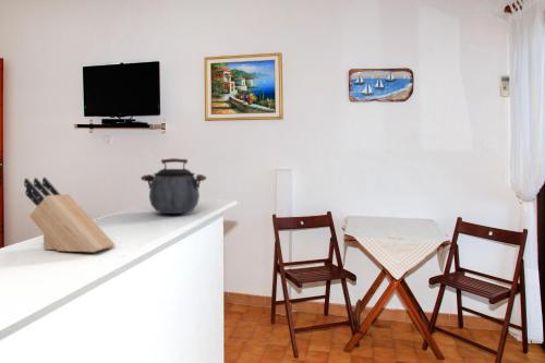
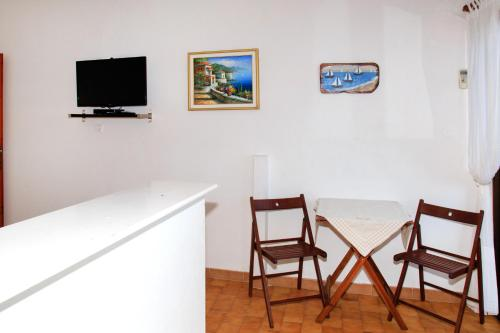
- kettle [140,157,207,215]
- knife block [23,177,116,253]
